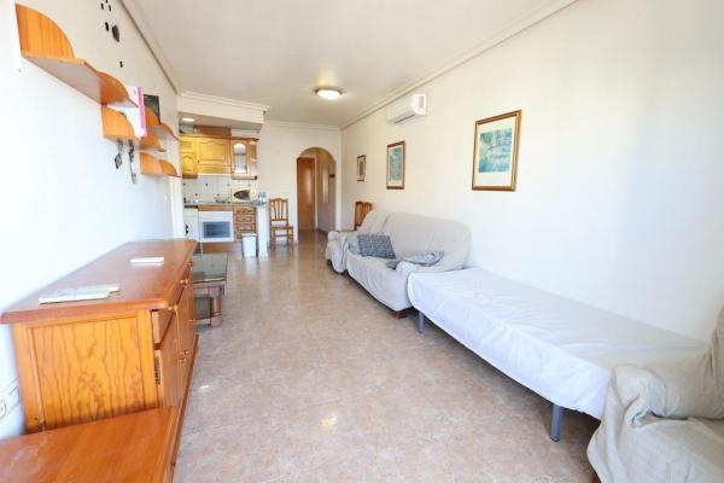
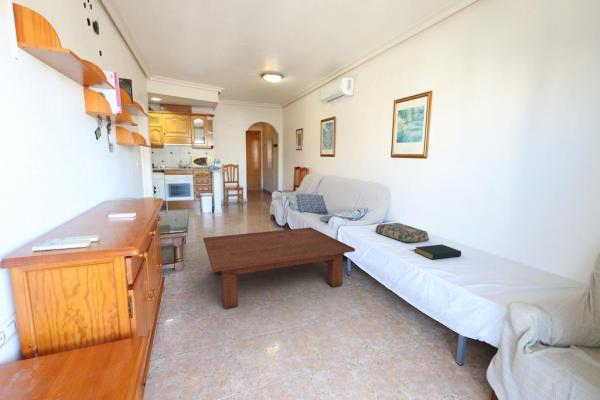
+ cushion [375,222,430,244]
+ hardback book [415,243,462,261]
+ coffee table [202,226,356,309]
